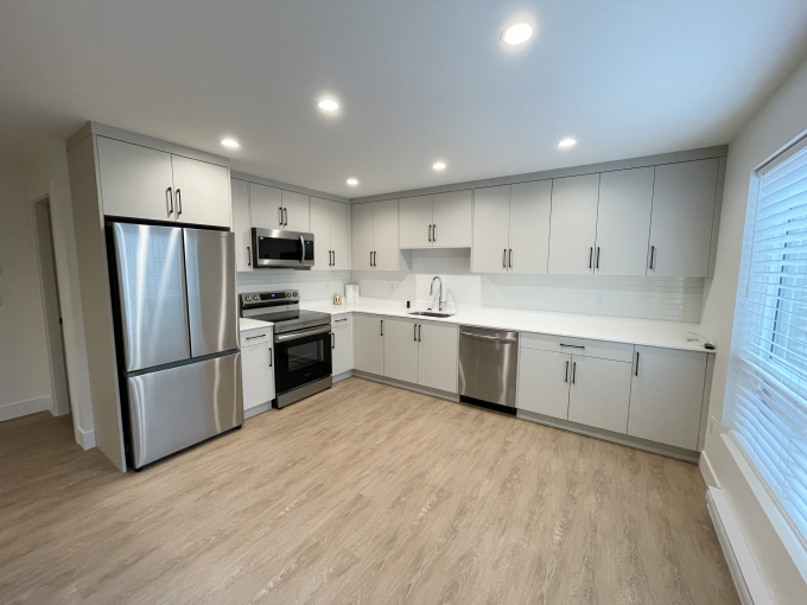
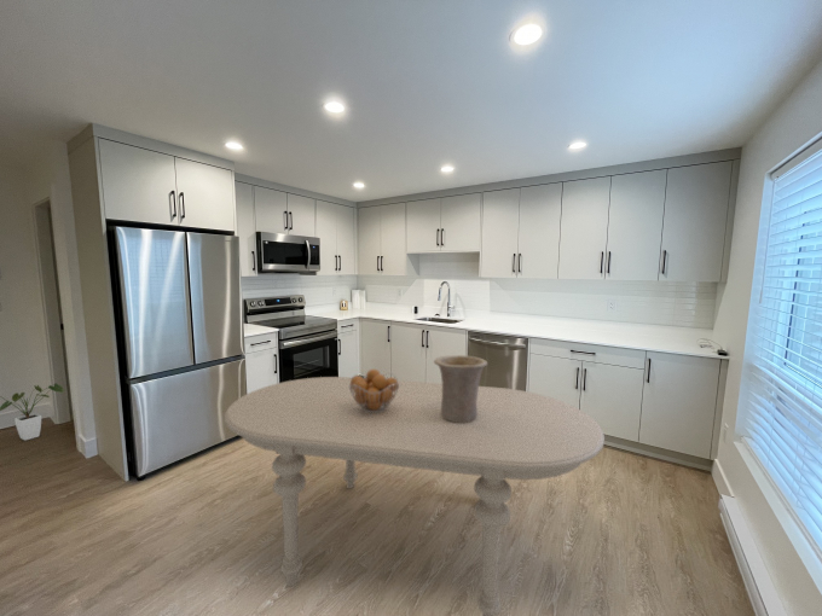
+ vase [433,354,488,423]
+ house plant [0,382,64,441]
+ dining table [224,376,606,616]
+ fruit basket [349,368,399,413]
